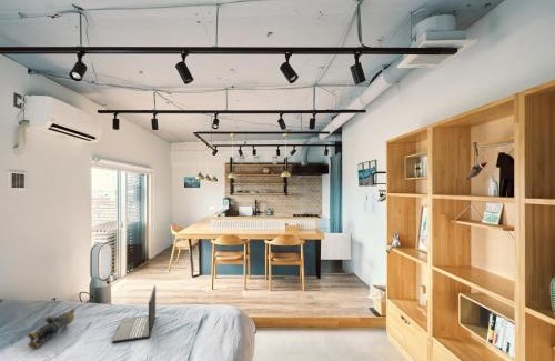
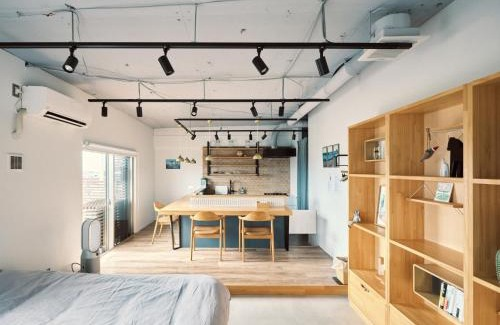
- teddy bear [26,308,77,350]
- laptop [111,284,157,344]
